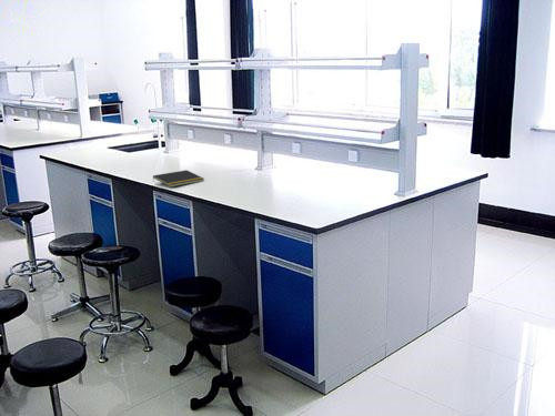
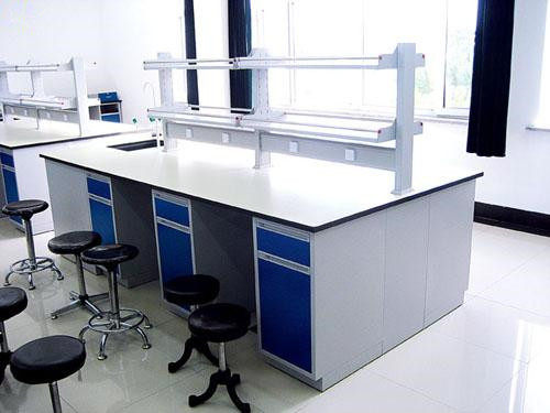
- notepad [152,169,205,189]
